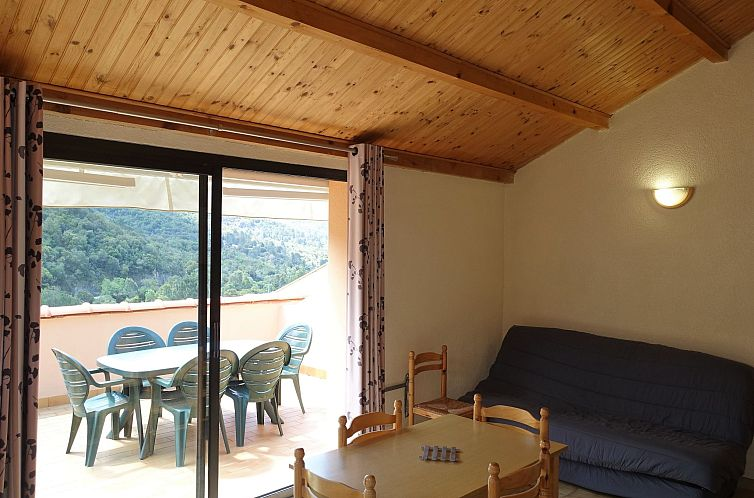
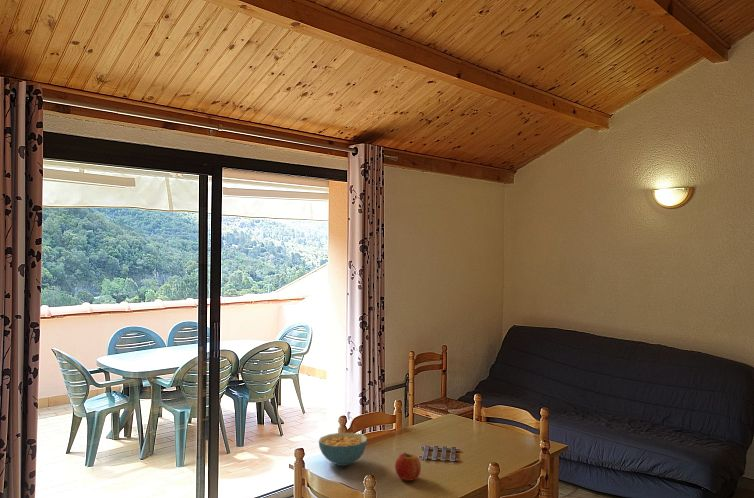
+ cereal bowl [318,432,368,467]
+ fruit [394,451,422,482]
